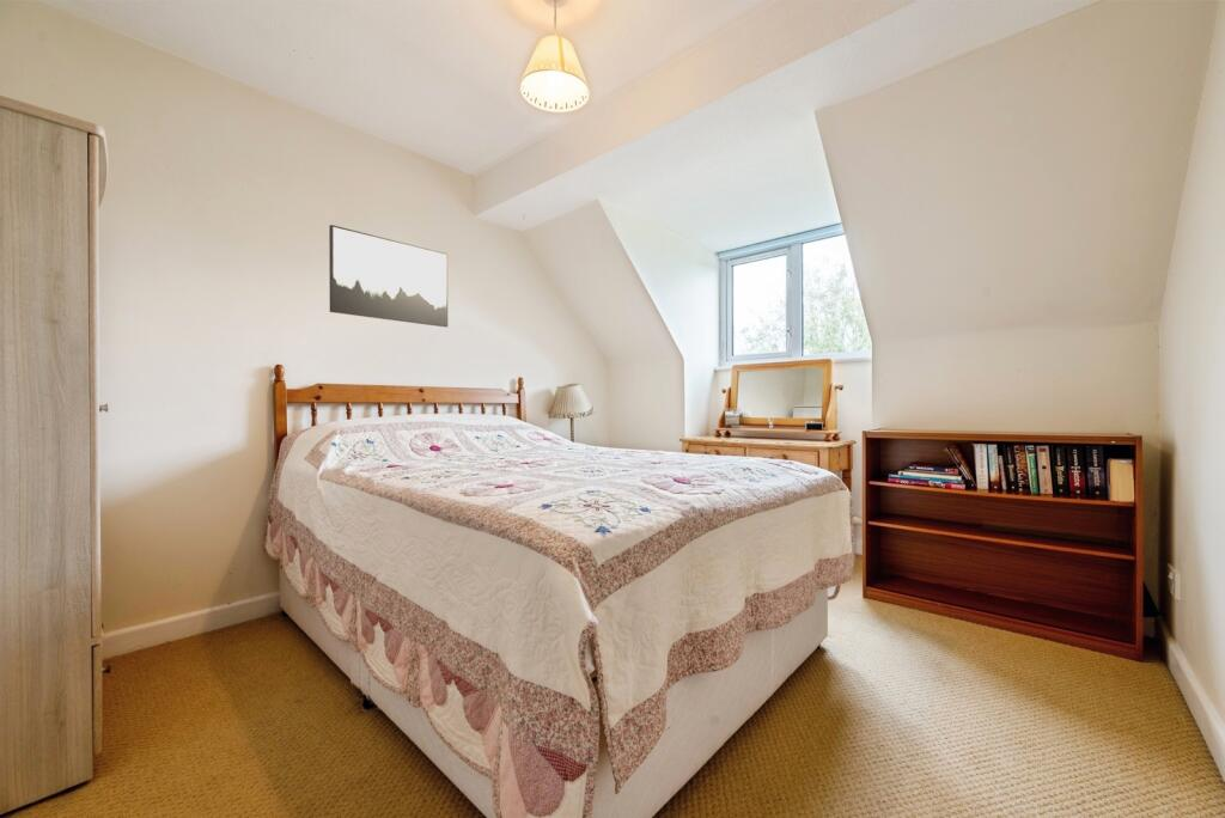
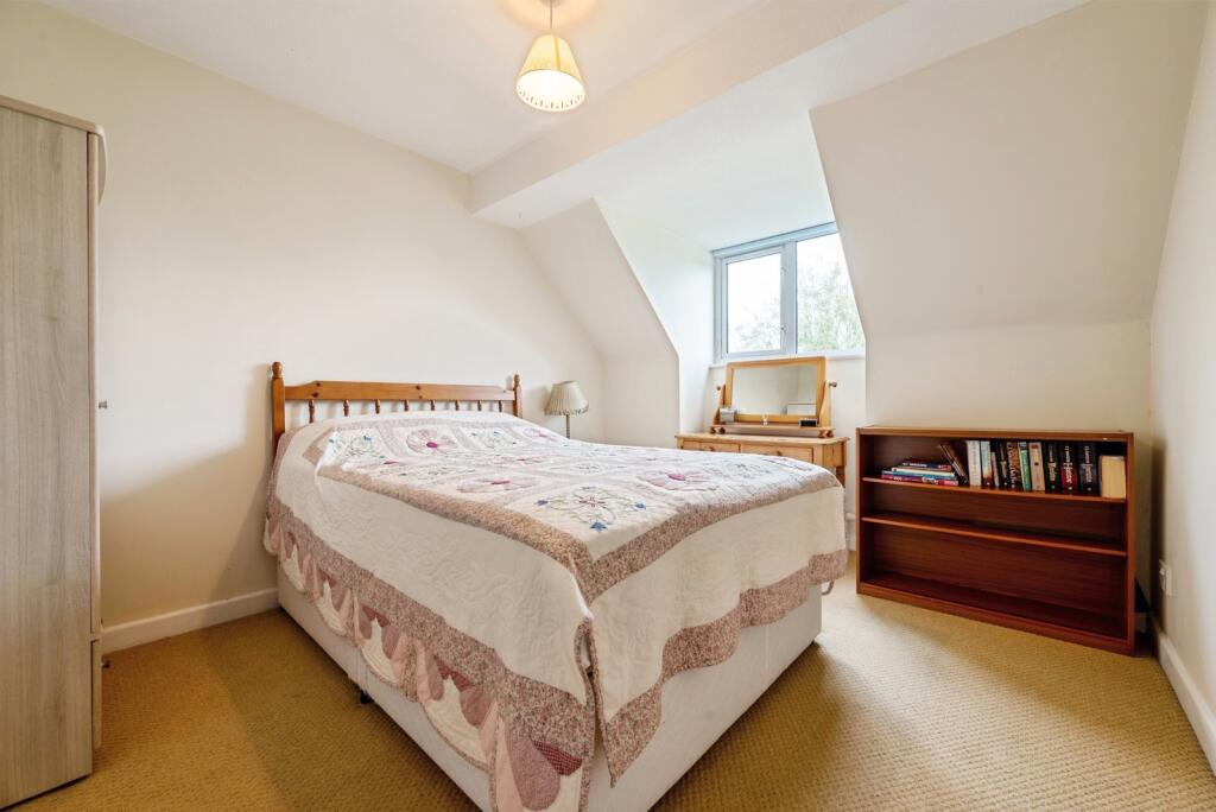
- wall art [328,224,449,328]
